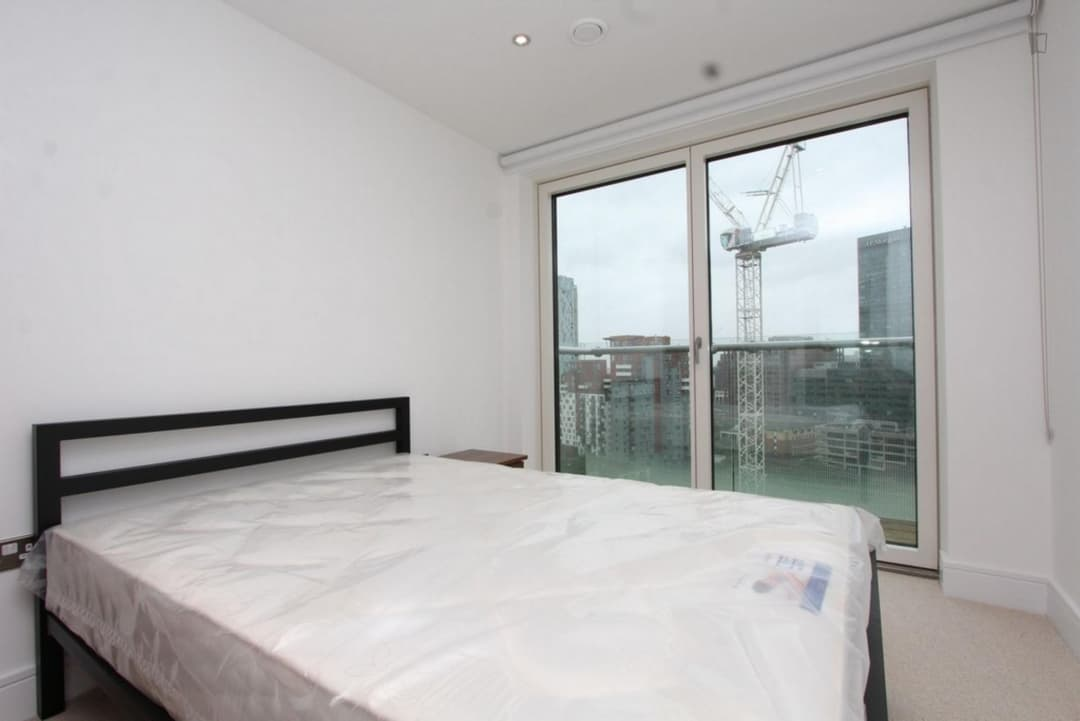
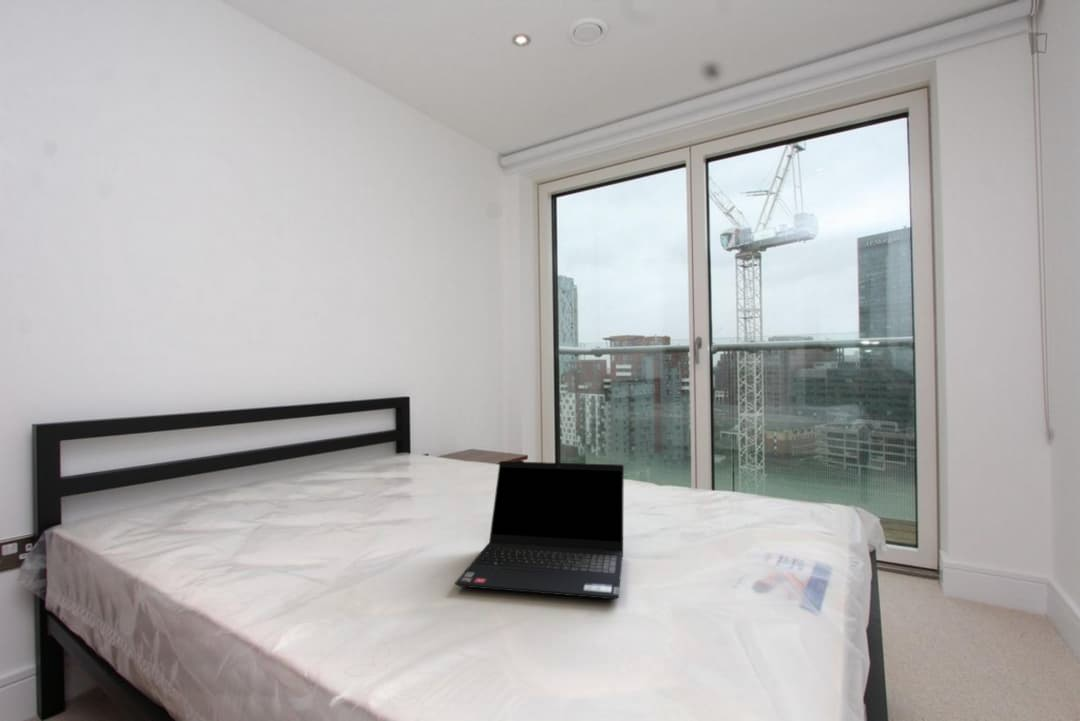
+ laptop computer [454,460,625,600]
